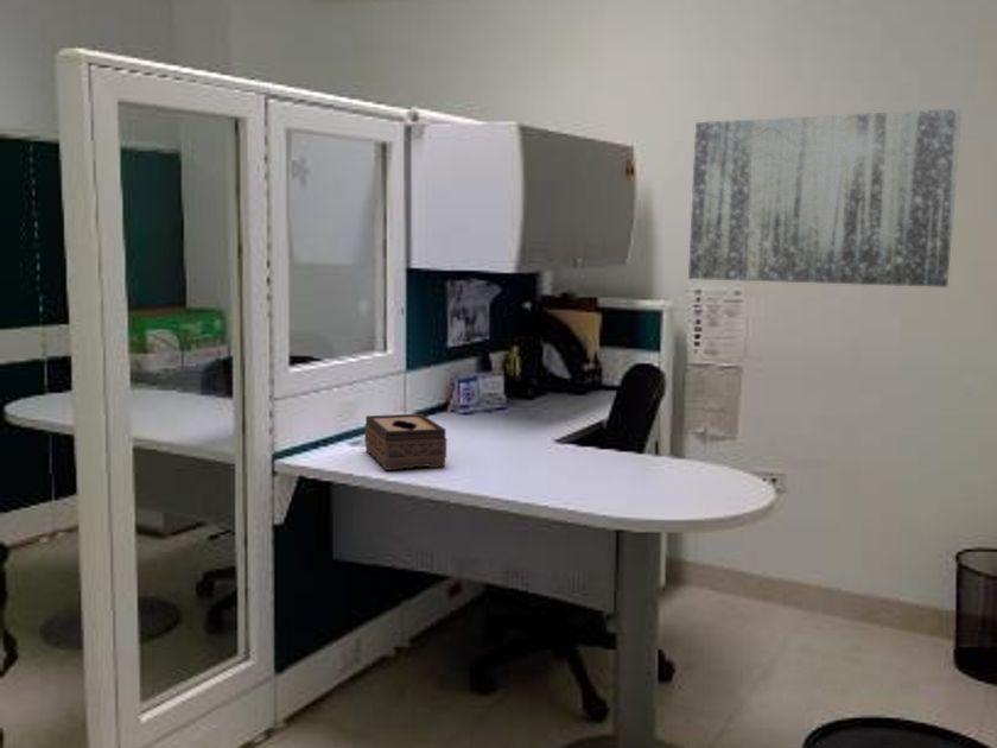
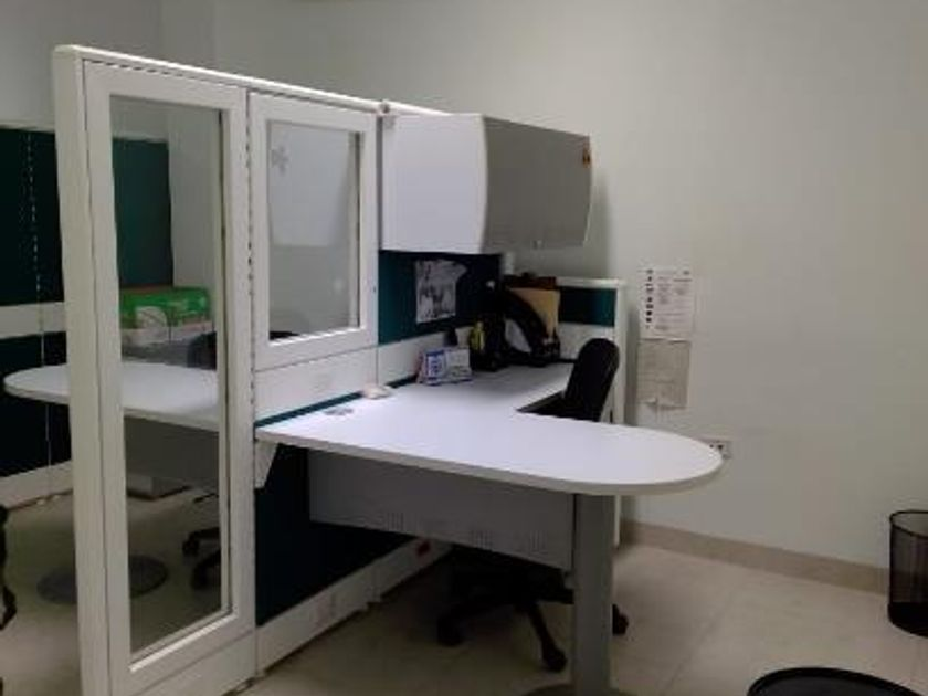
- wall art [687,108,963,289]
- tissue box [363,413,447,471]
